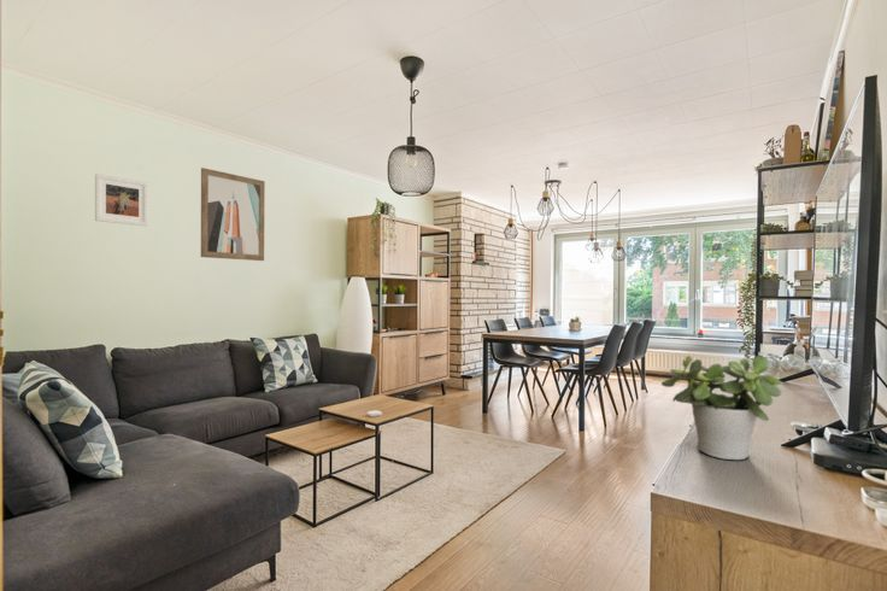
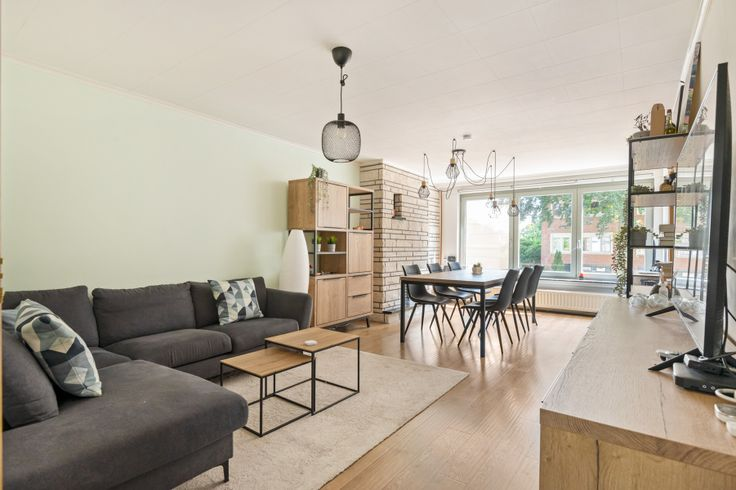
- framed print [94,172,149,227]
- wall art [200,166,266,262]
- potted plant [660,355,783,461]
